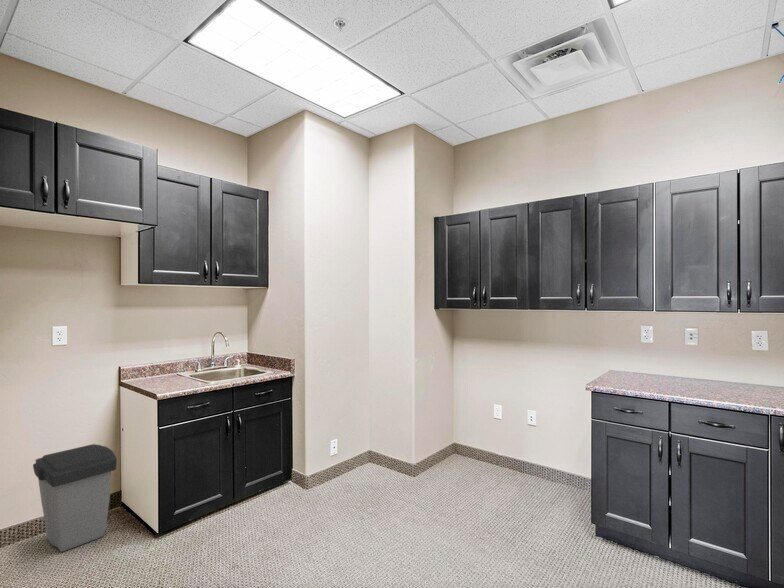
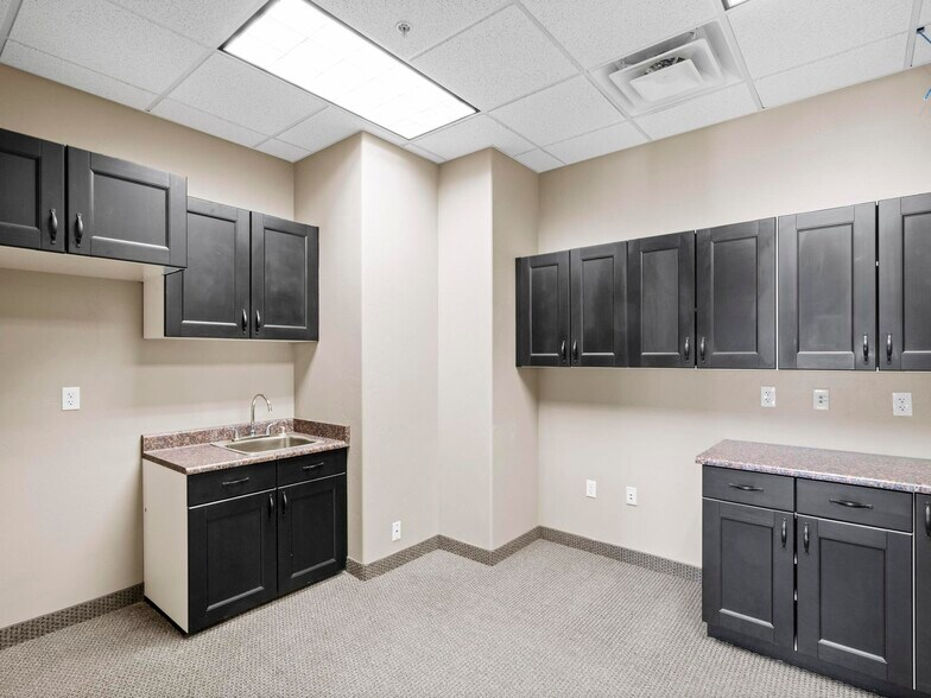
- trash can [32,443,118,553]
